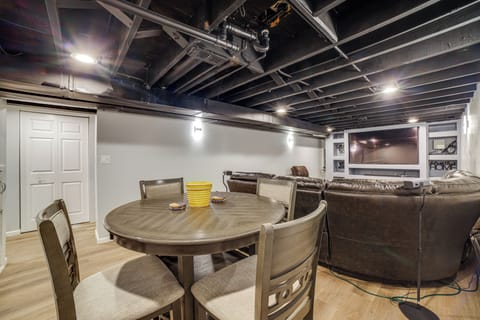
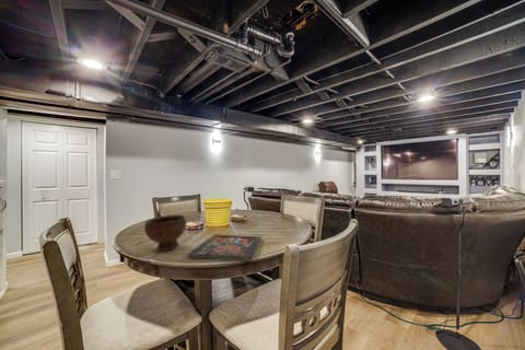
+ bowl [143,214,187,252]
+ board game [187,233,262,262]
